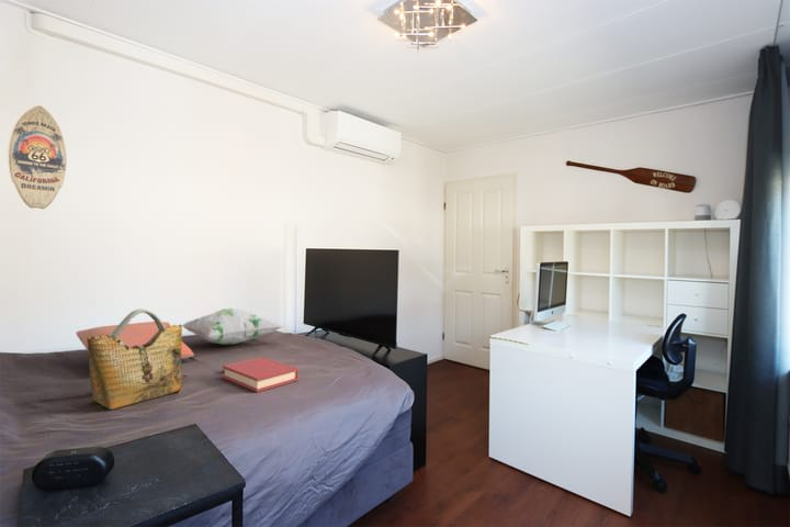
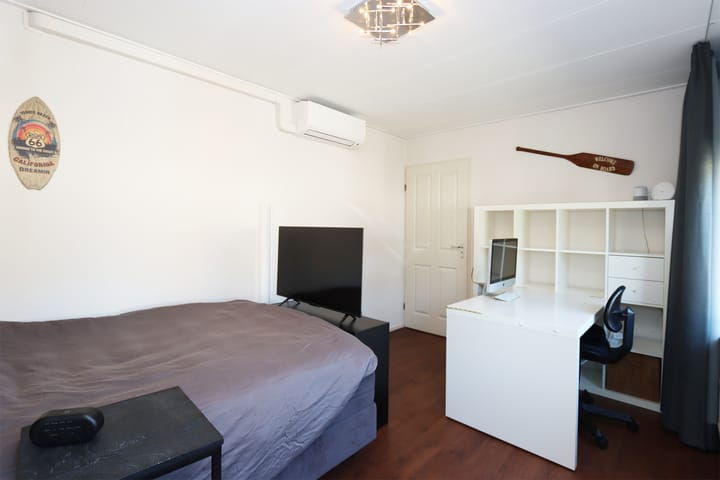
- pillow [75,321,195,360]
- grocery bag [87,307,183,411]
- decorative pillow [181,307,284,346]
- hardback book [222,356,300,393]
